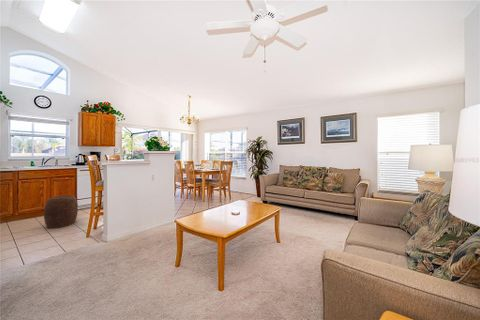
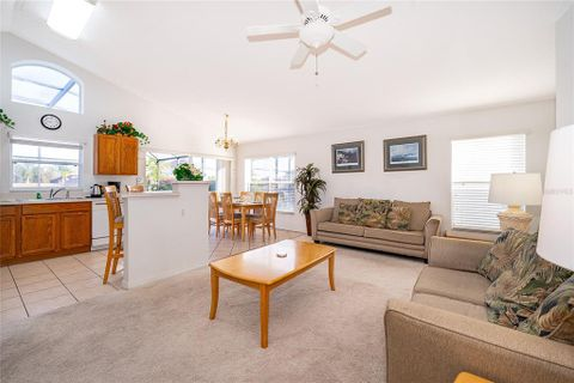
- stool [43,195,79,229]
